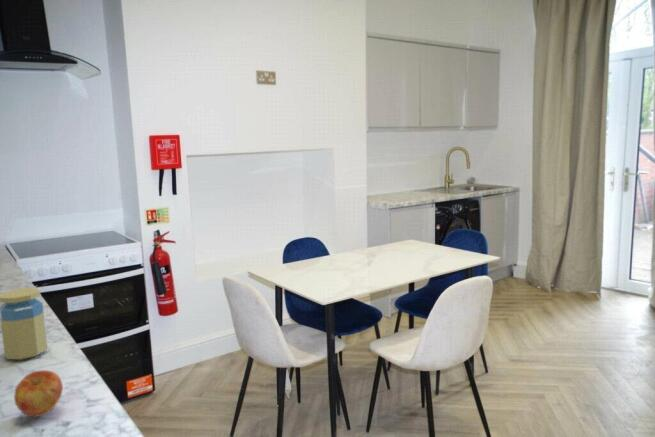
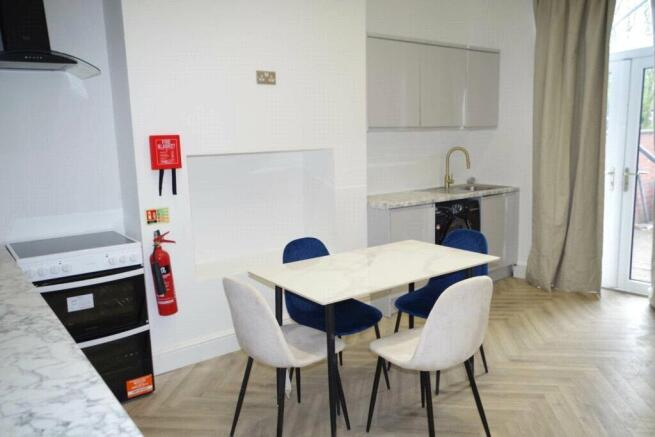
- apple [13,369,64,418]
- jar [0,287,48,361]
